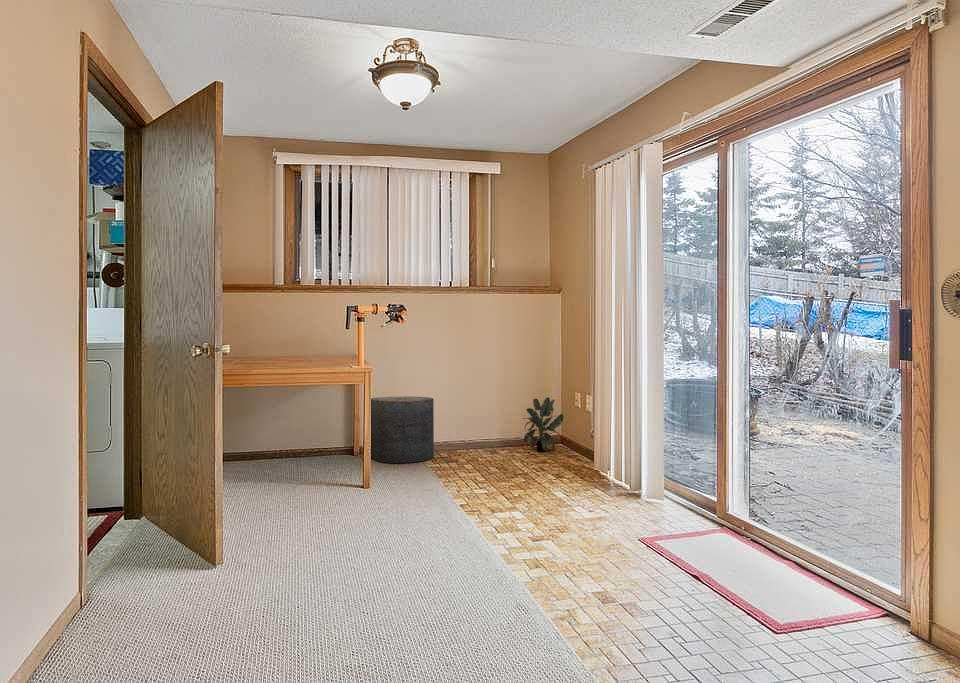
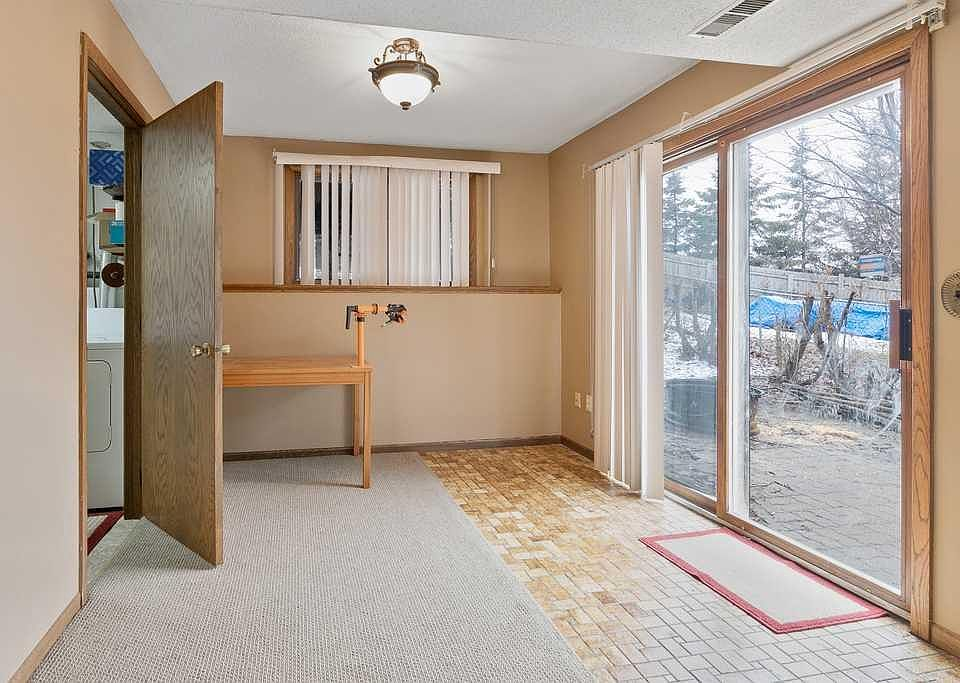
- stool [370,395,435,464]
- potted plant [522,396,565,453]
